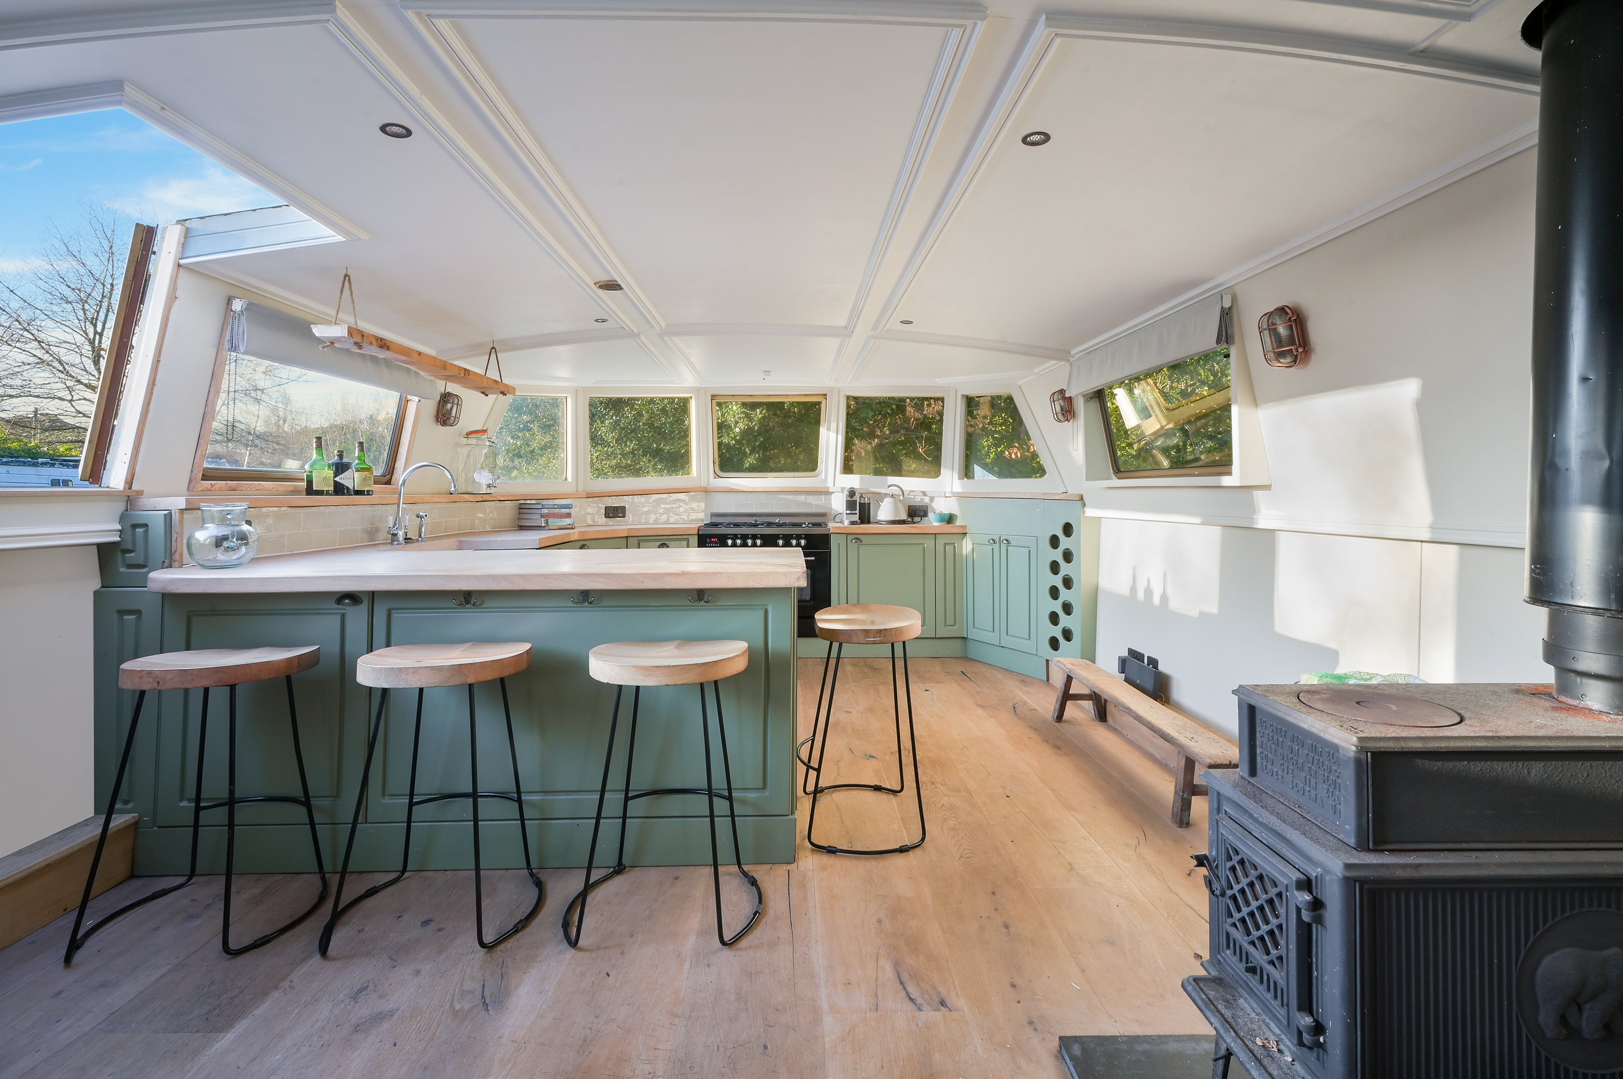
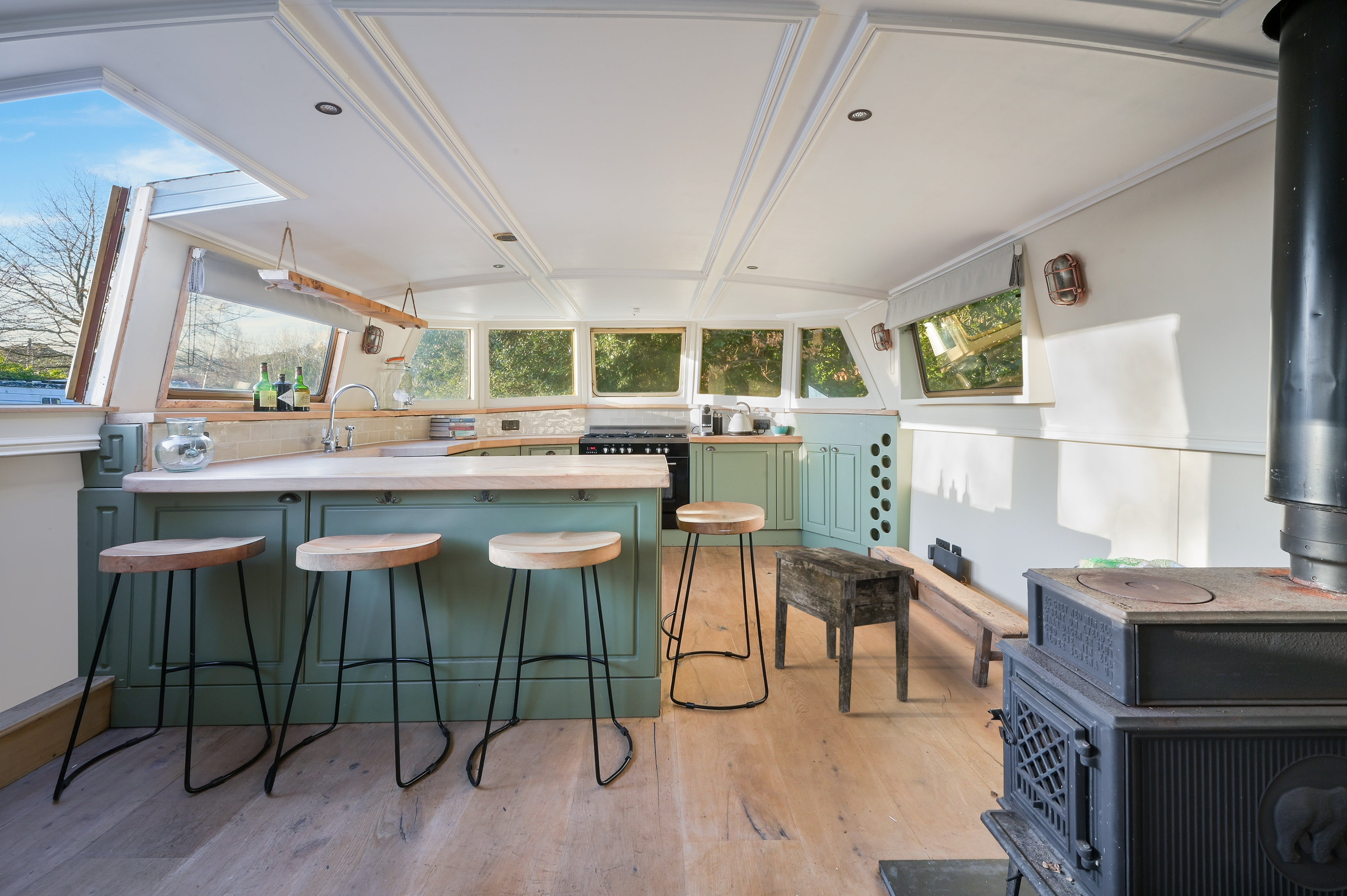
+ side table [773,547,914,714]
